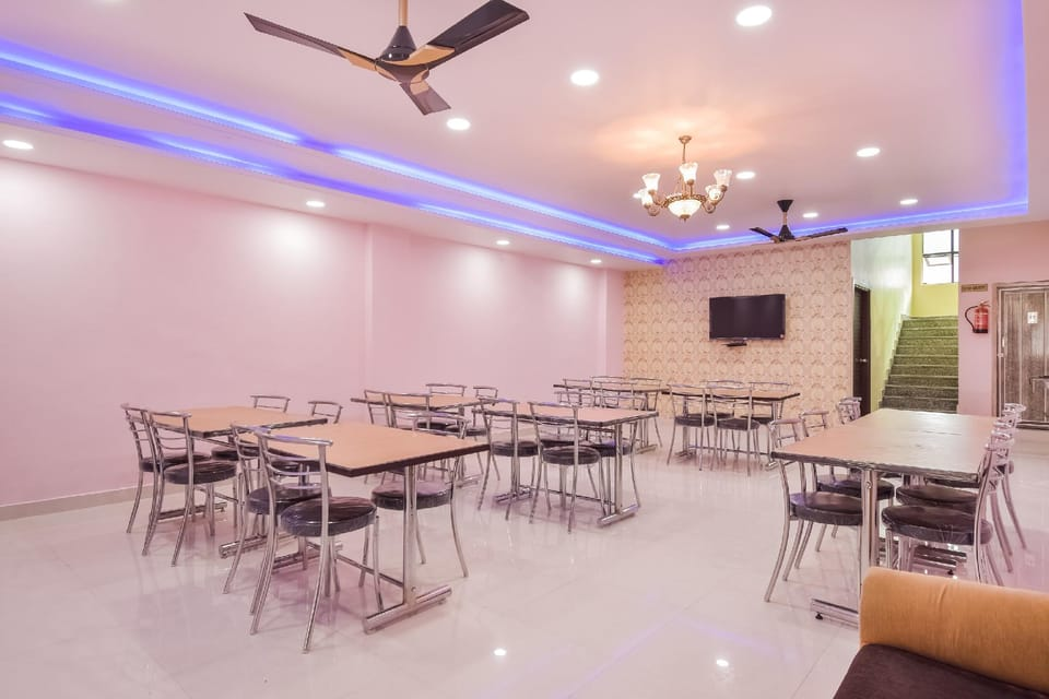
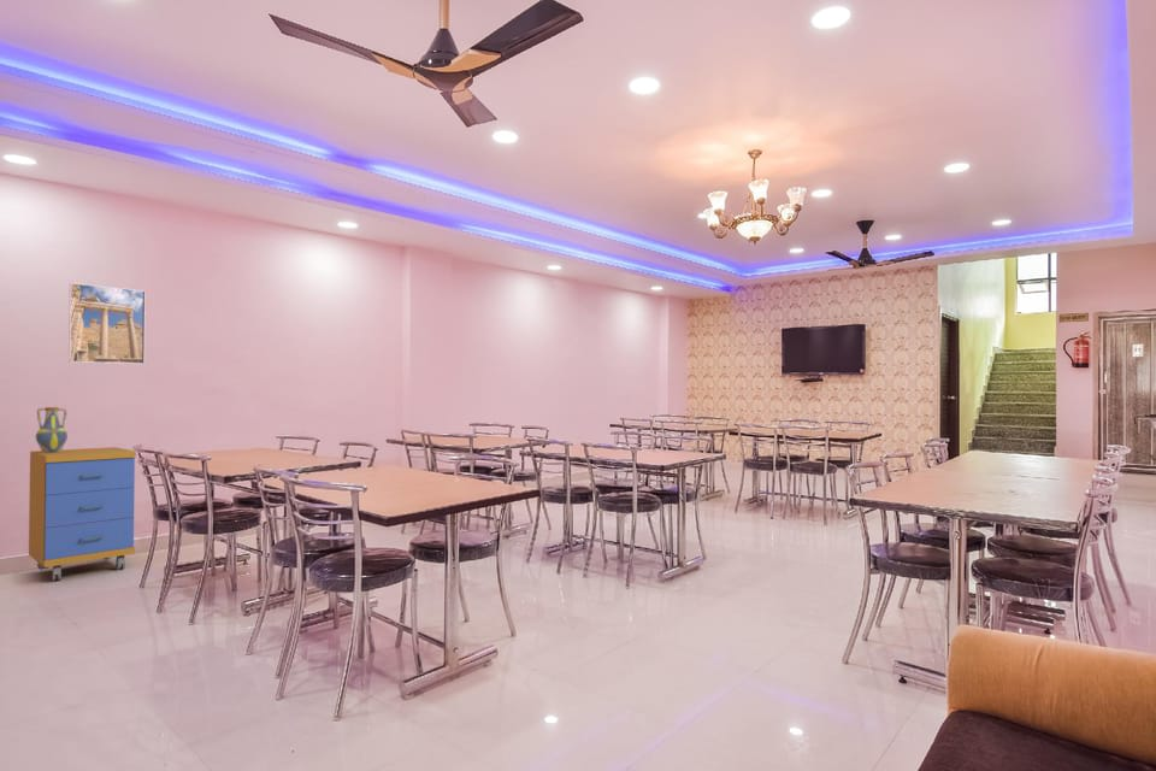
+ vase [35,406,69,453]
+ storage cabinet [28,446,137,582]
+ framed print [67,282,147,365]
